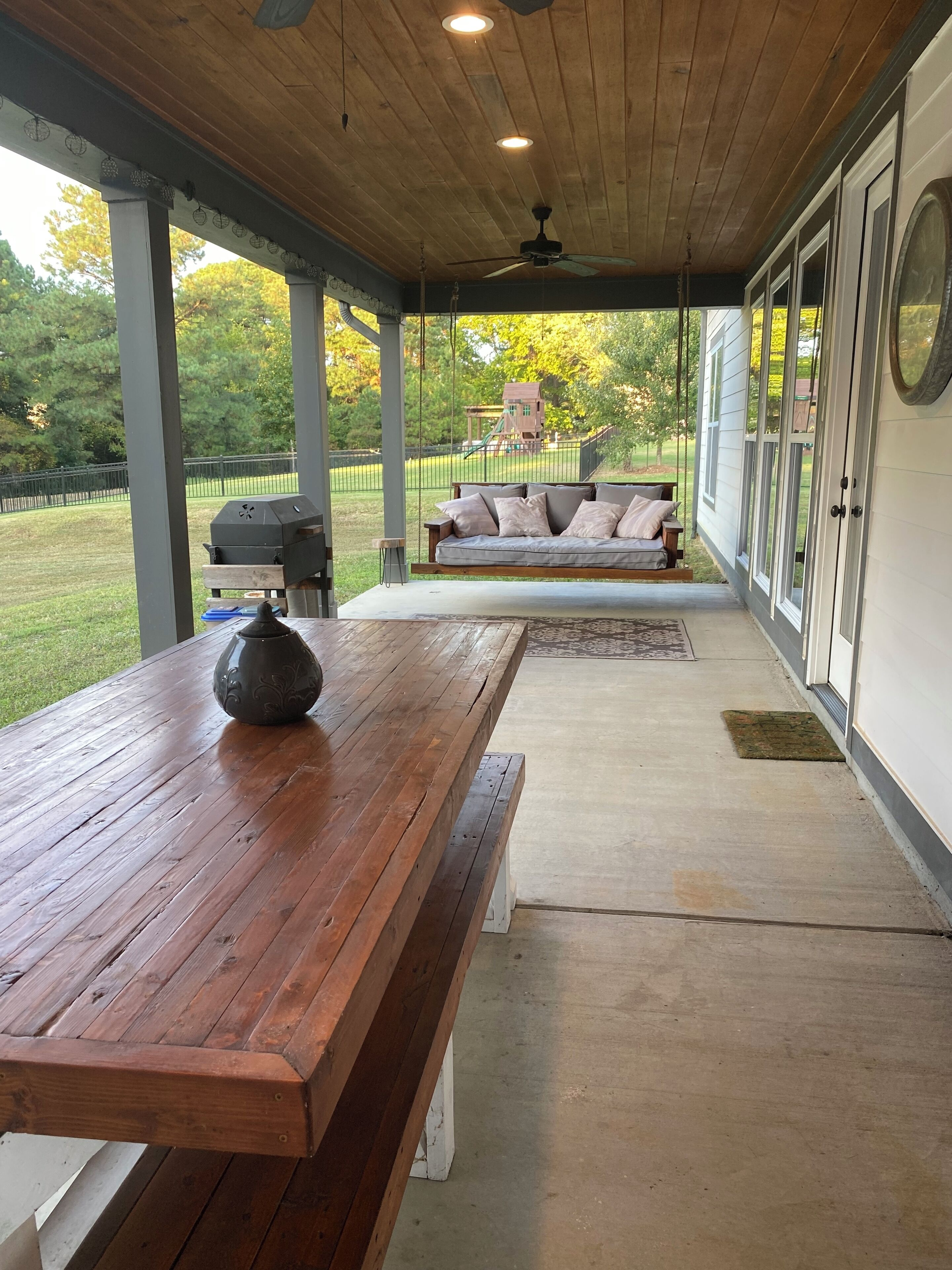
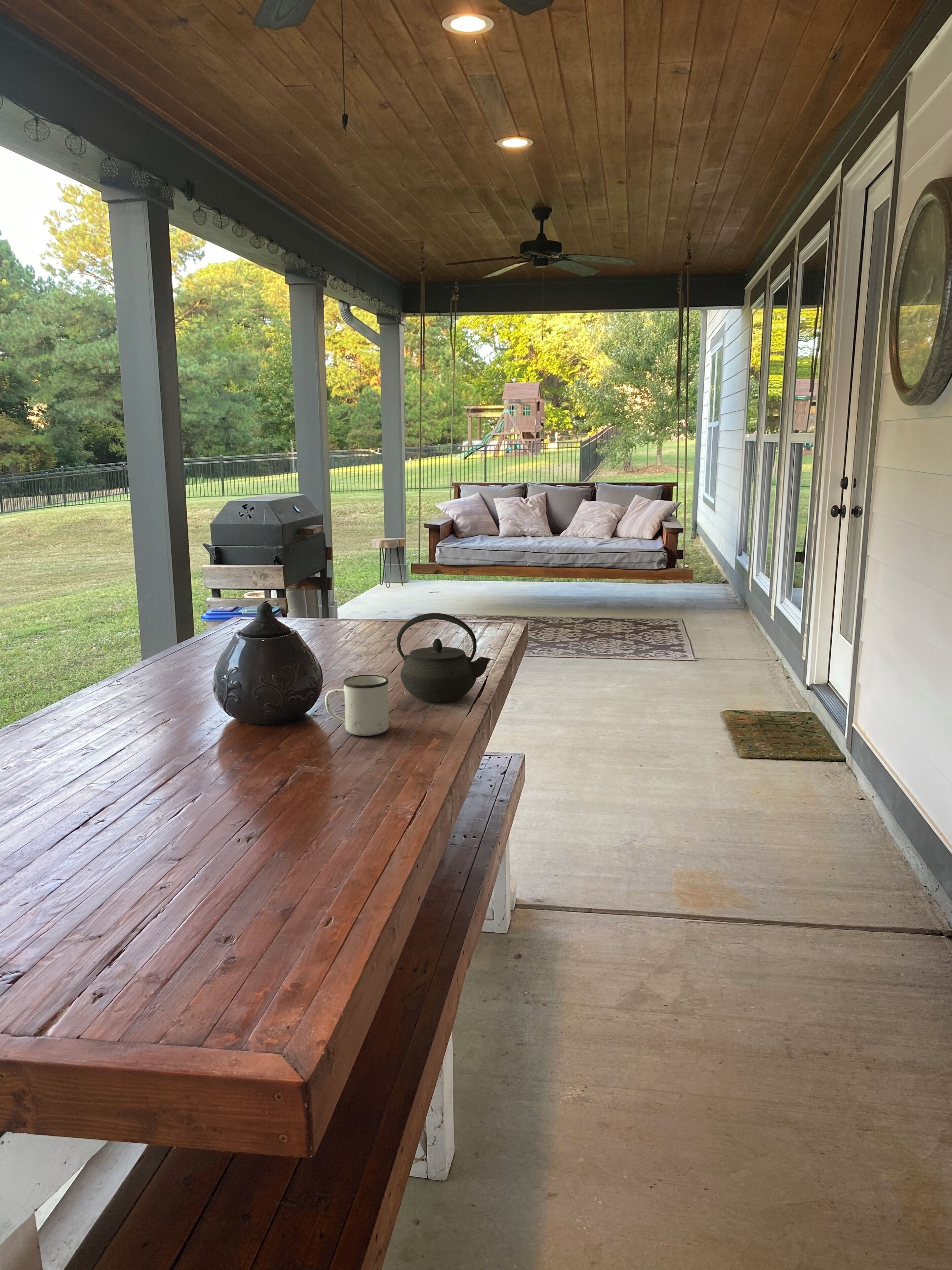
+ kettle [396,613,491,702]
+ mug [325,674,389,736]
